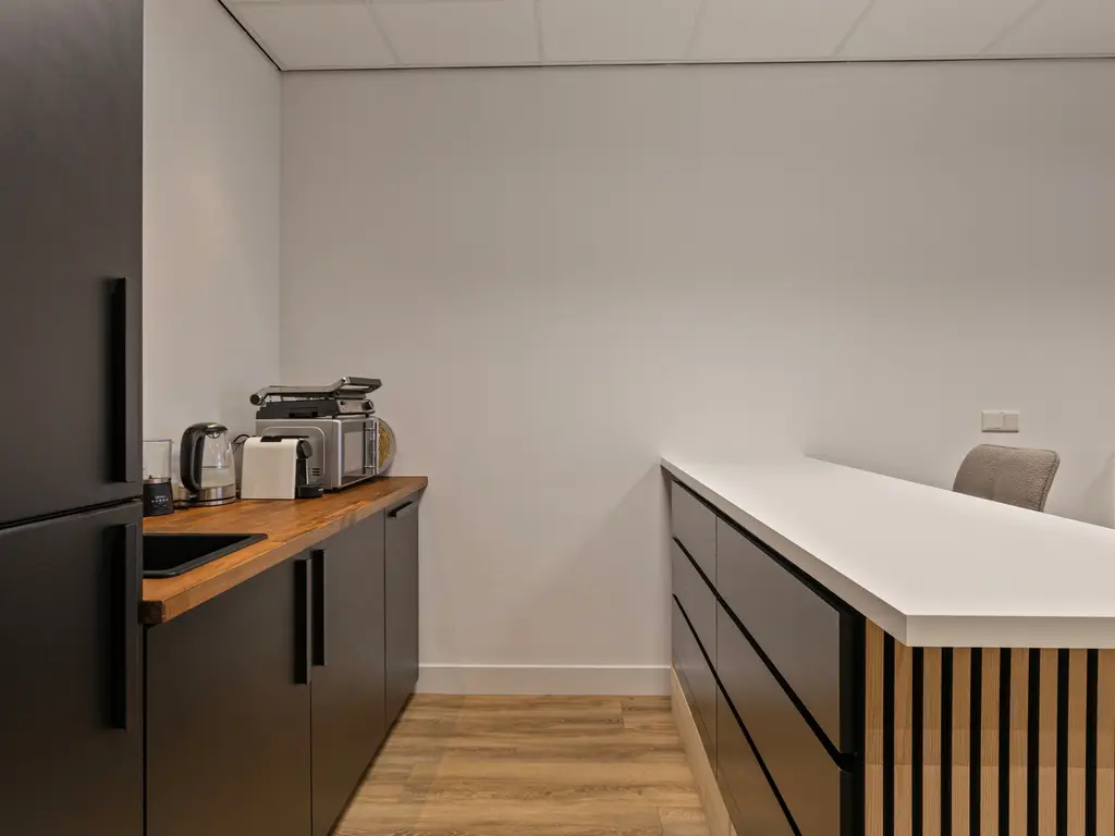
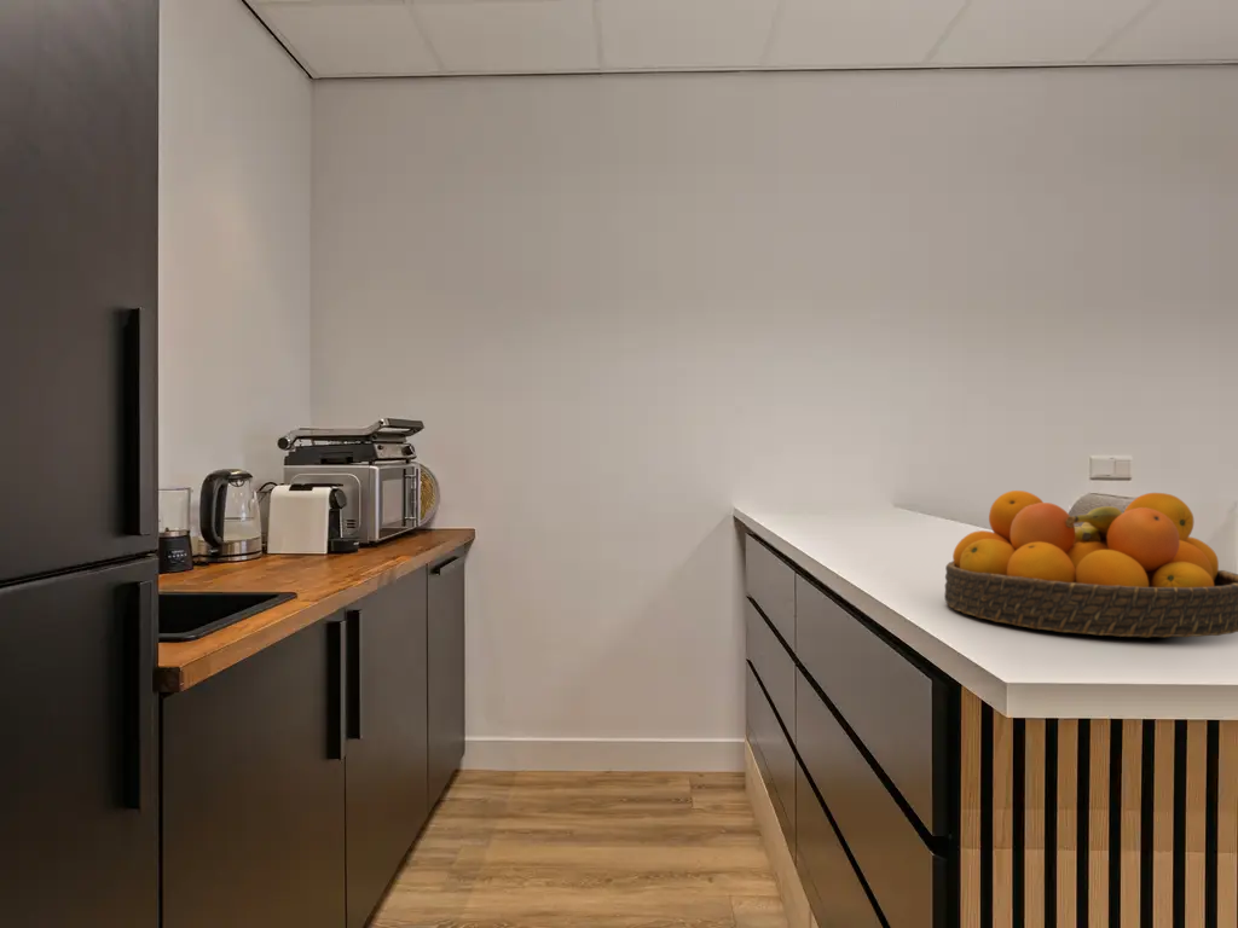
+ fruit bowl [943,489,1238,638]
